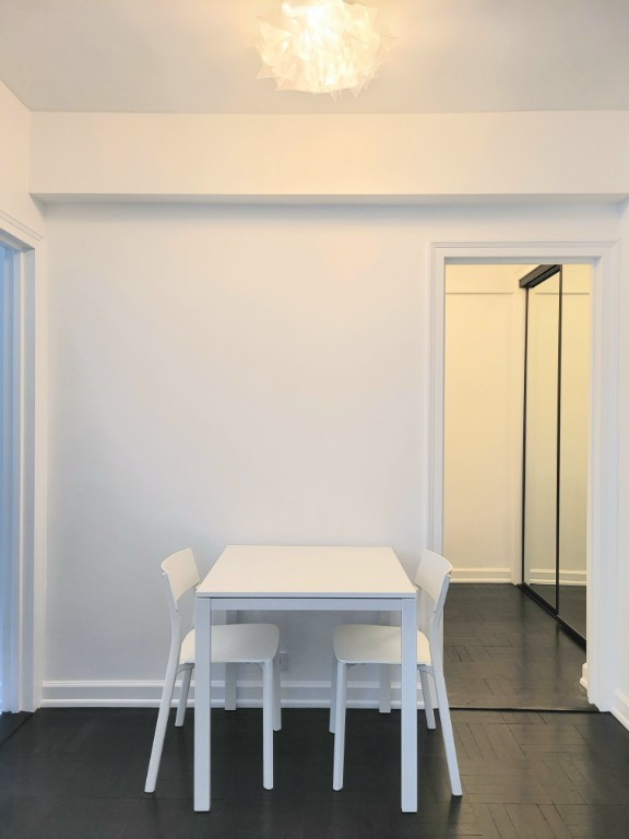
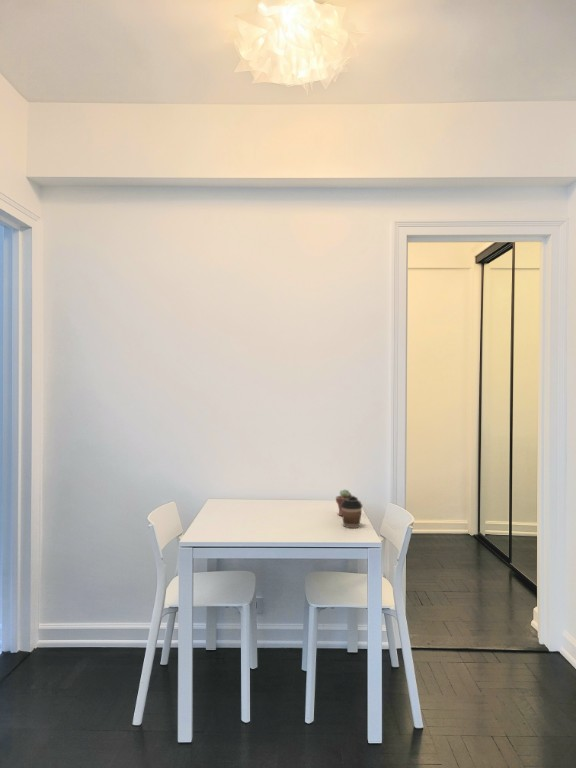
+ potted succulent [335,488,356,517]
+ coffee cup [341,496,363,529]
